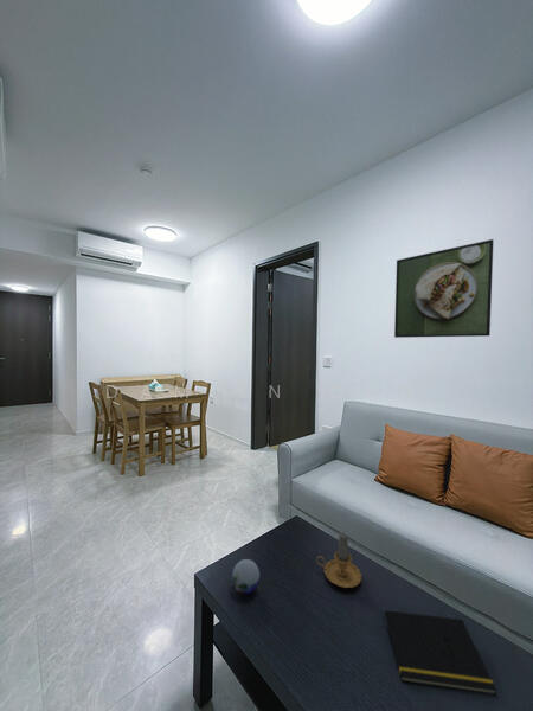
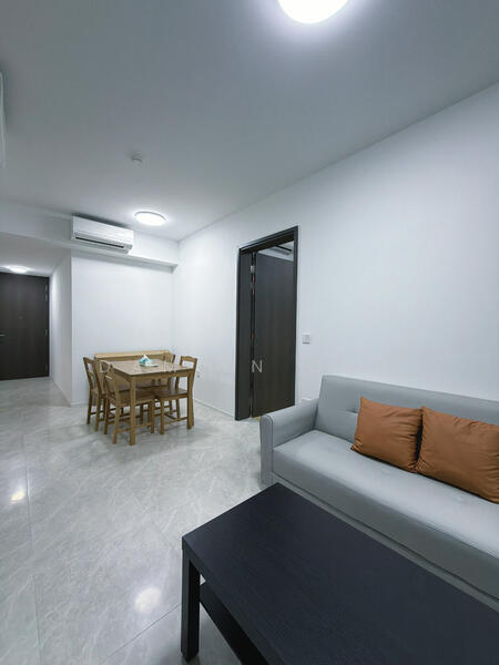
- decorative orb [231,558,261,595]
- notepad [381,609,497,696]
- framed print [393,238,495,339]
- candle [315,532,362,589]
